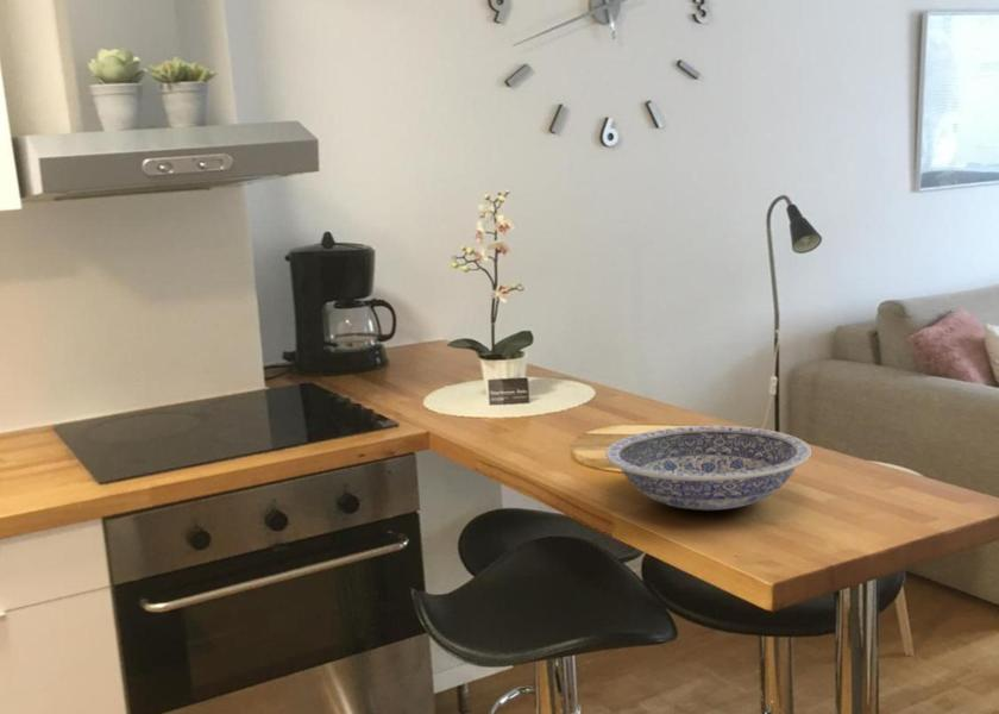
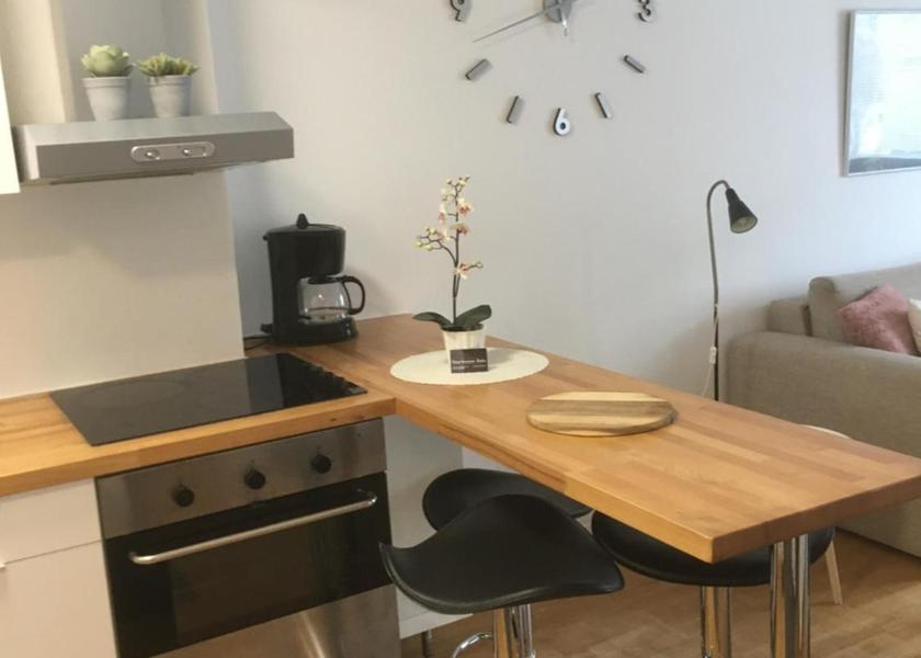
- bowl [604,425,812,512]
